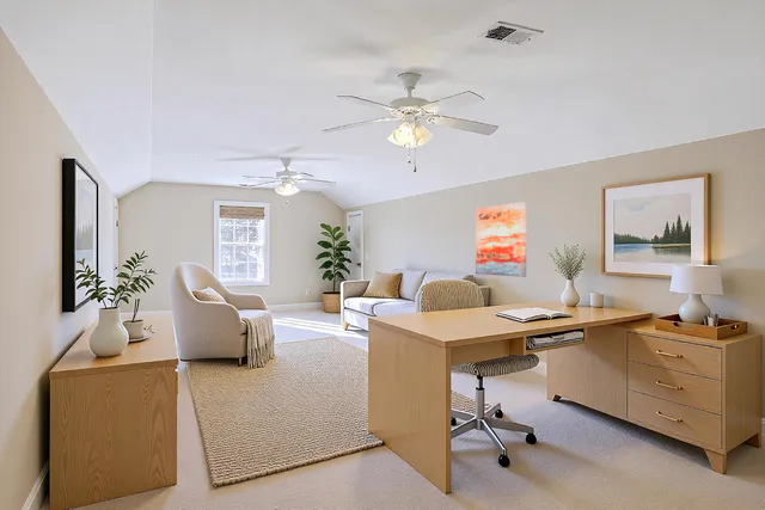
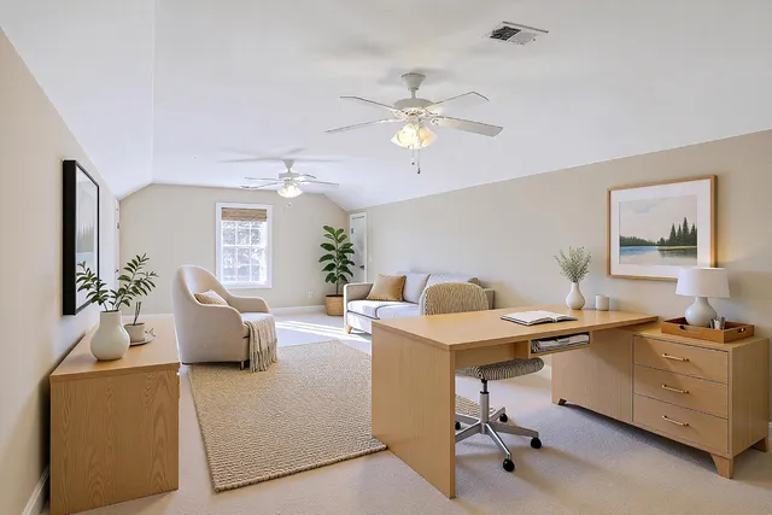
- wall art [475,201,527,278]
